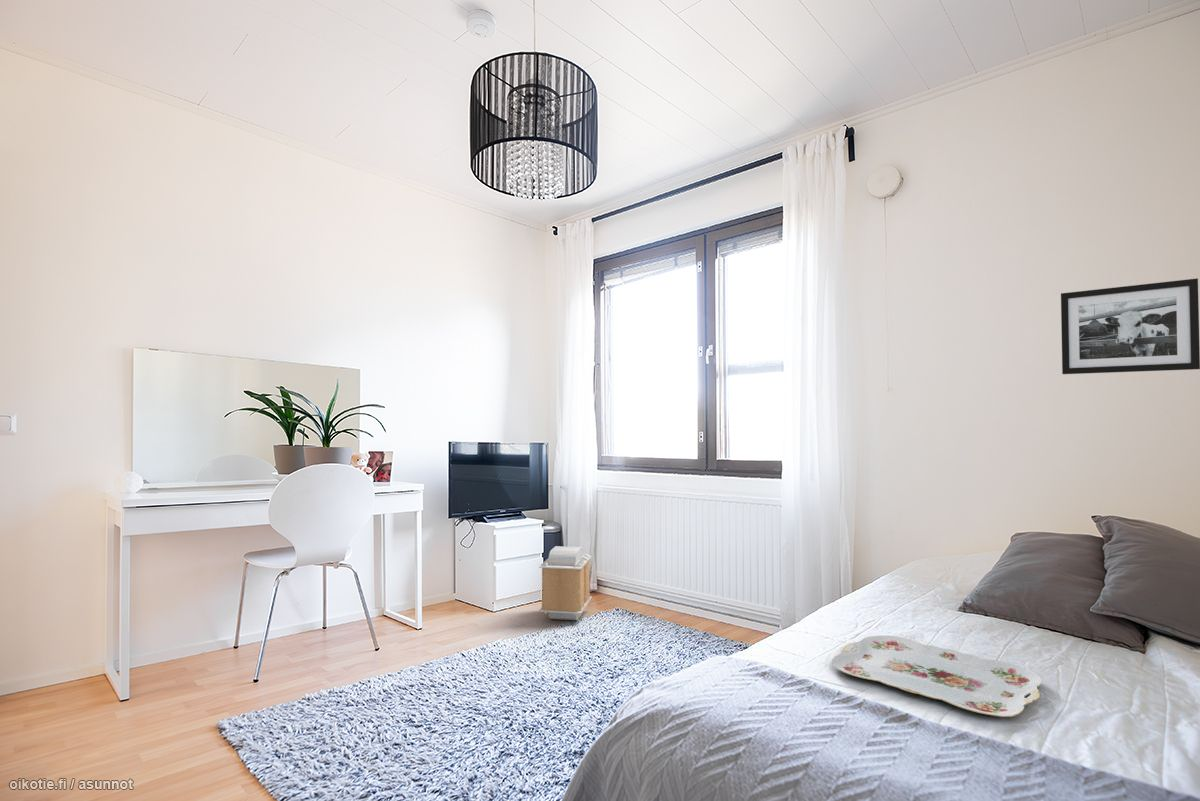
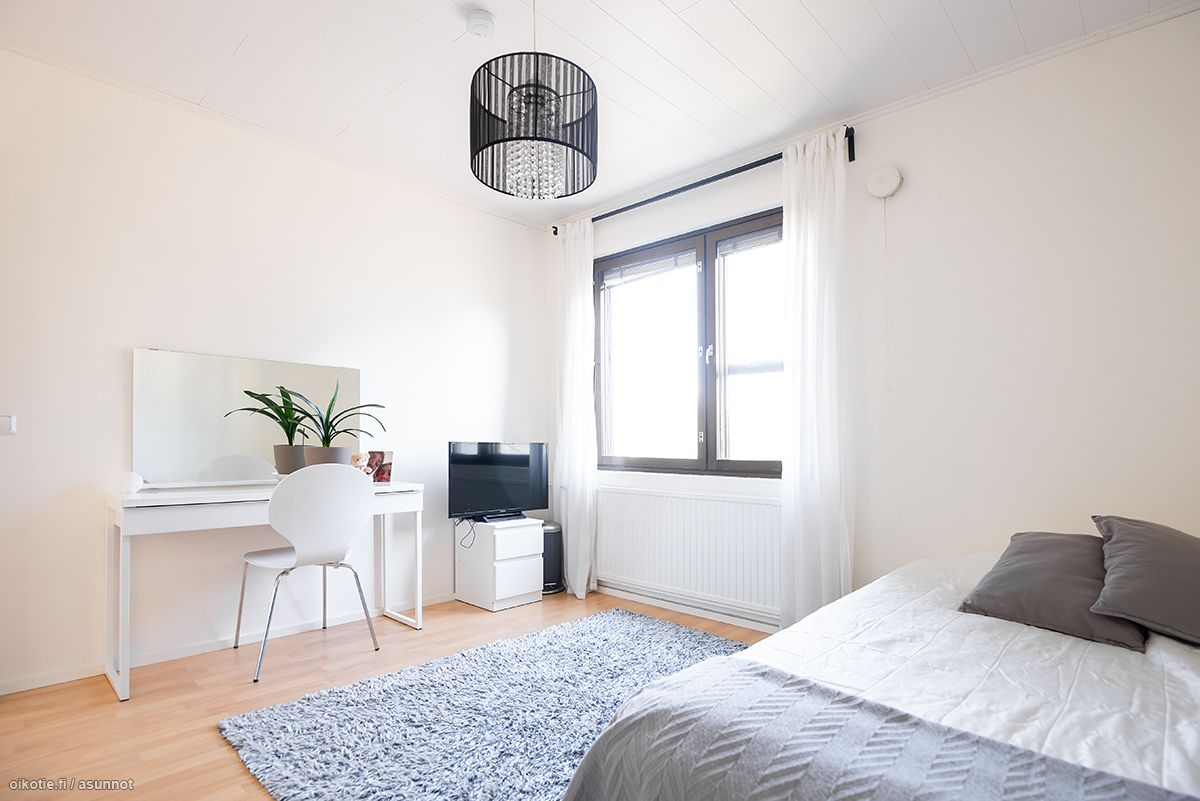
- air purifier [538,545,593,621]
- serving tray [830,634,1043,718]
- picture frame [1060,277,1200,375]
